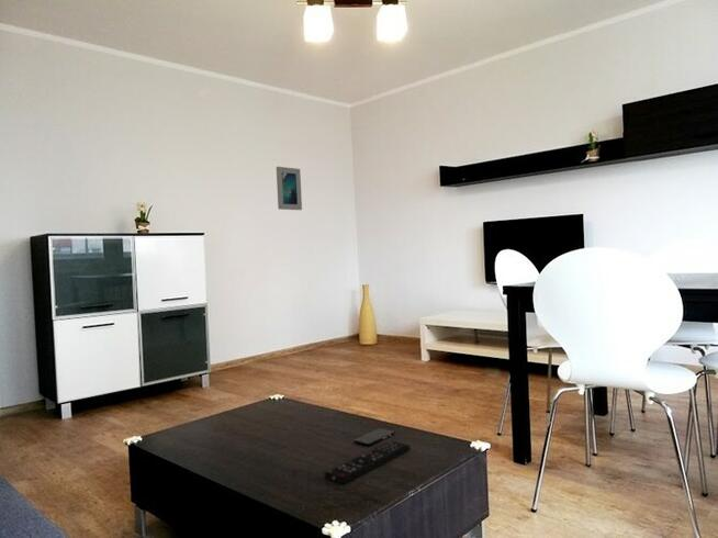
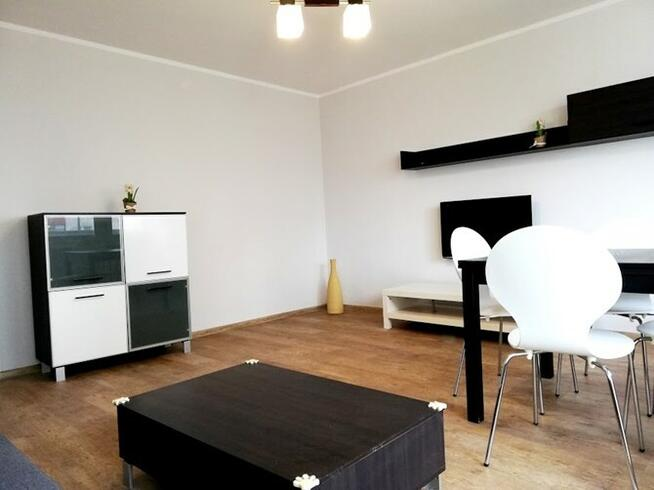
- remote control [324,439,411,485]
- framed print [276,166,303,211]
- smartphone [354,427,395,447]
